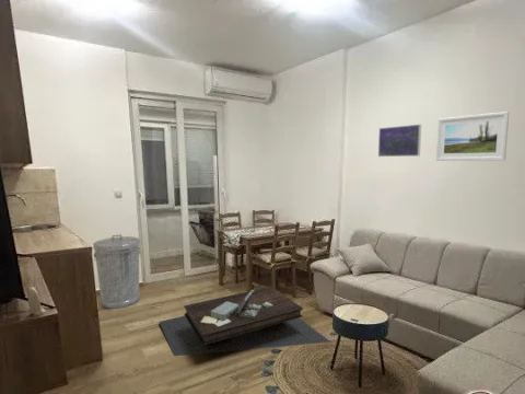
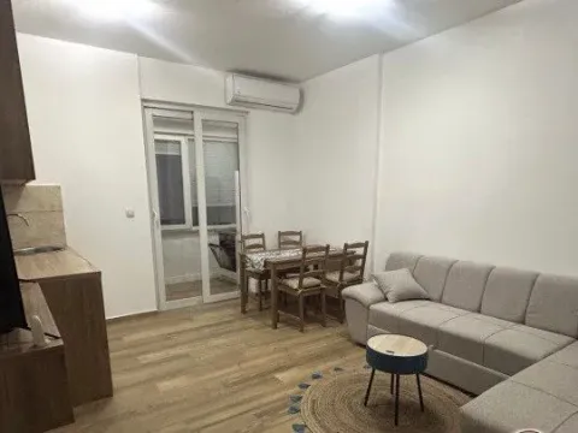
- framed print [435,111,511,162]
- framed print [377,124,422,158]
- trash can [92,233,142,310]
- coffee table [159,286,331,357]
